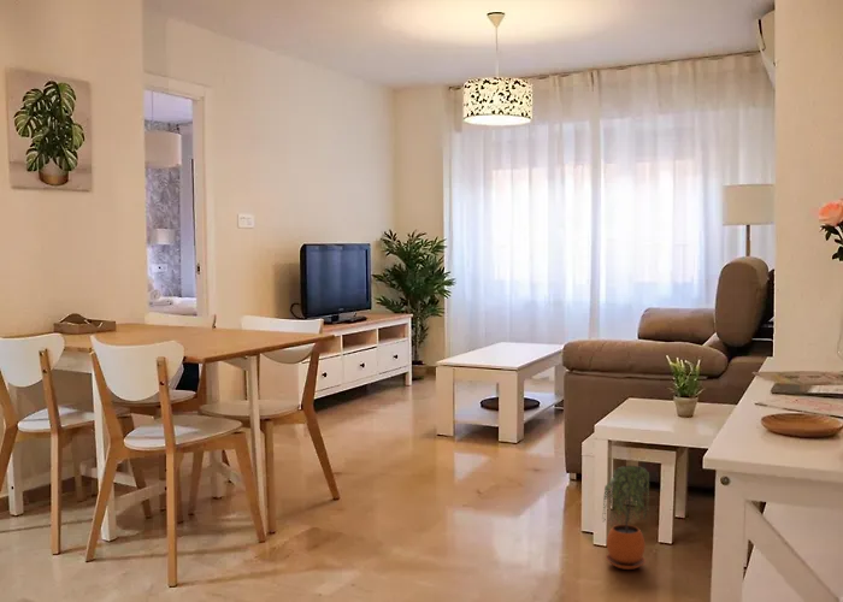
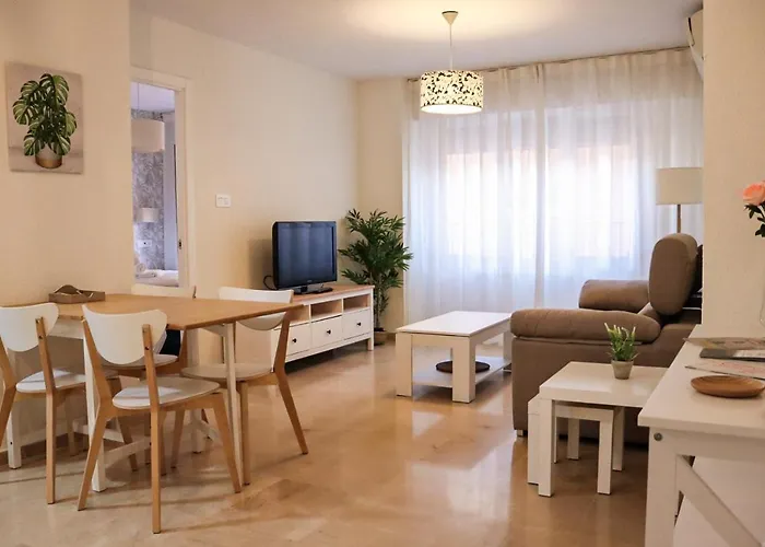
- potted plant [601,465,650,571]
